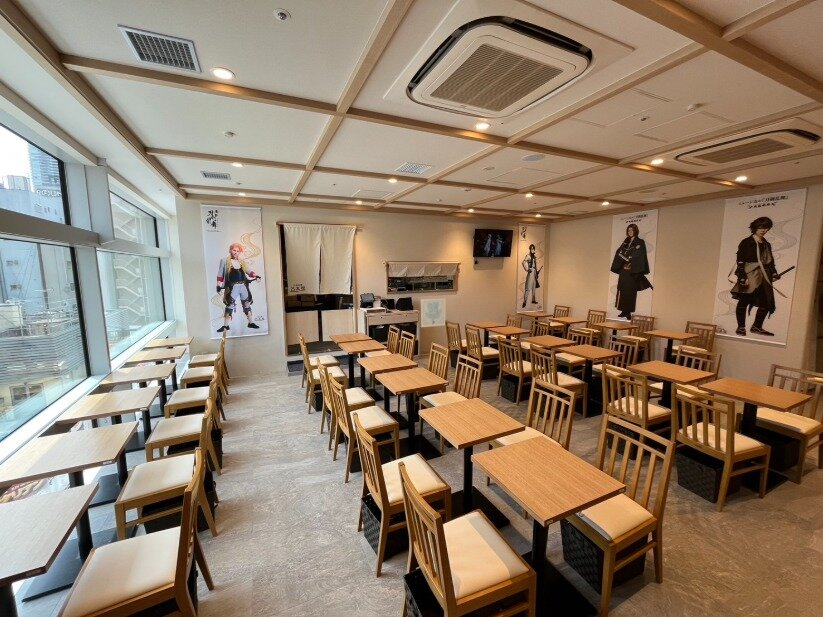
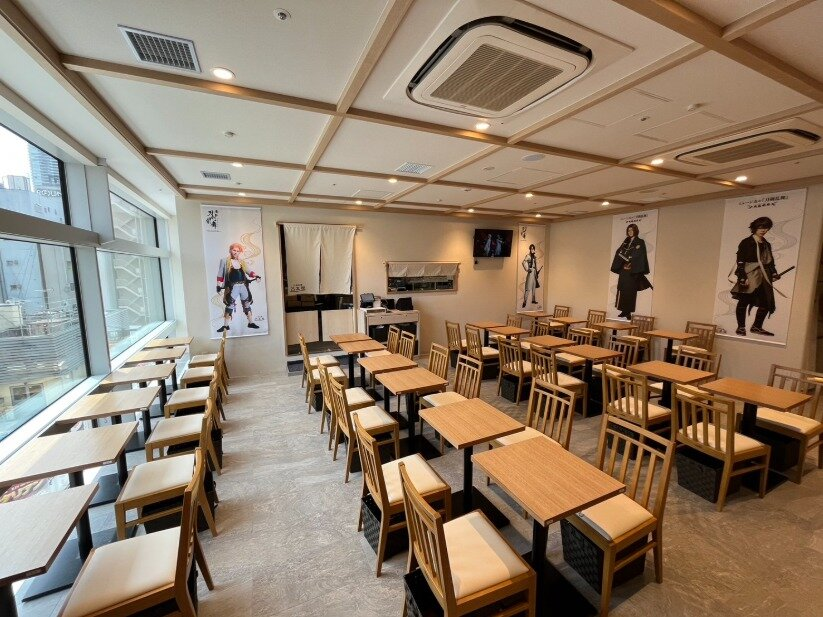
- wall art [420,297,447,328]
